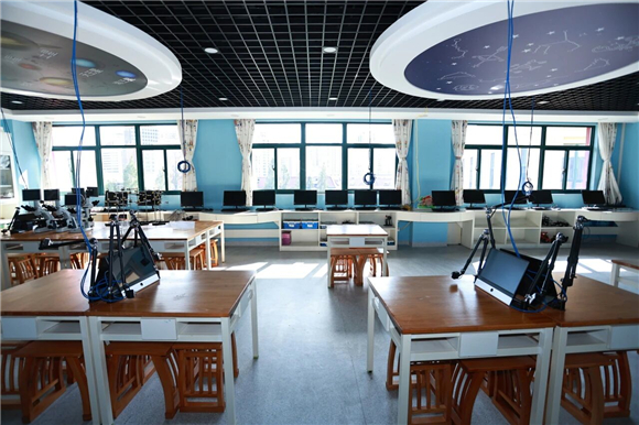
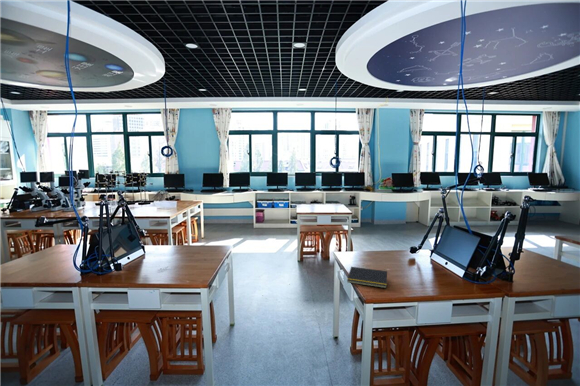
+ notepad [346,266,388,289]
